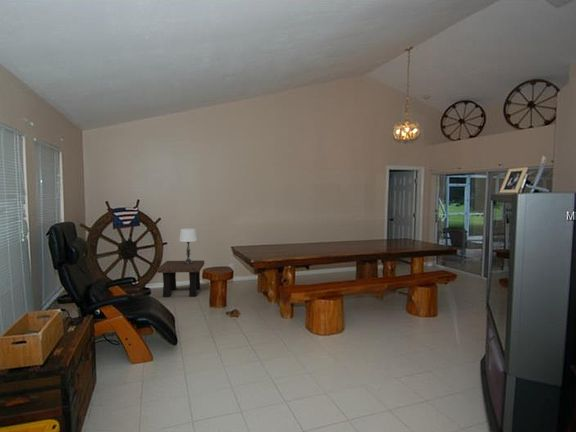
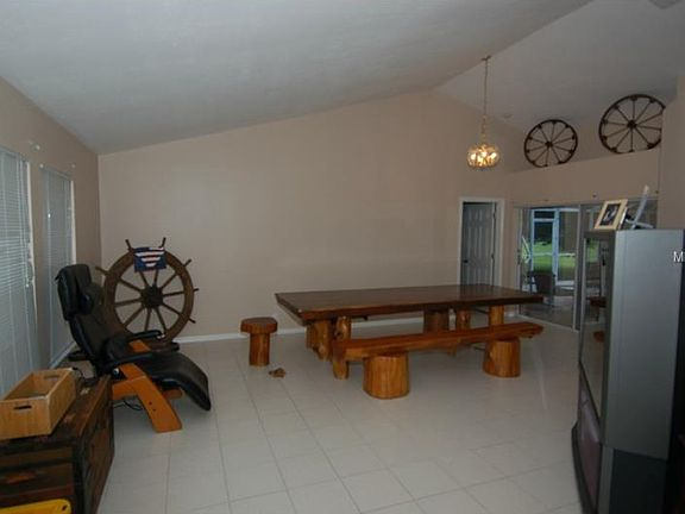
- side table [156,259,205,298]
- table lamp [178,227,198,264]
